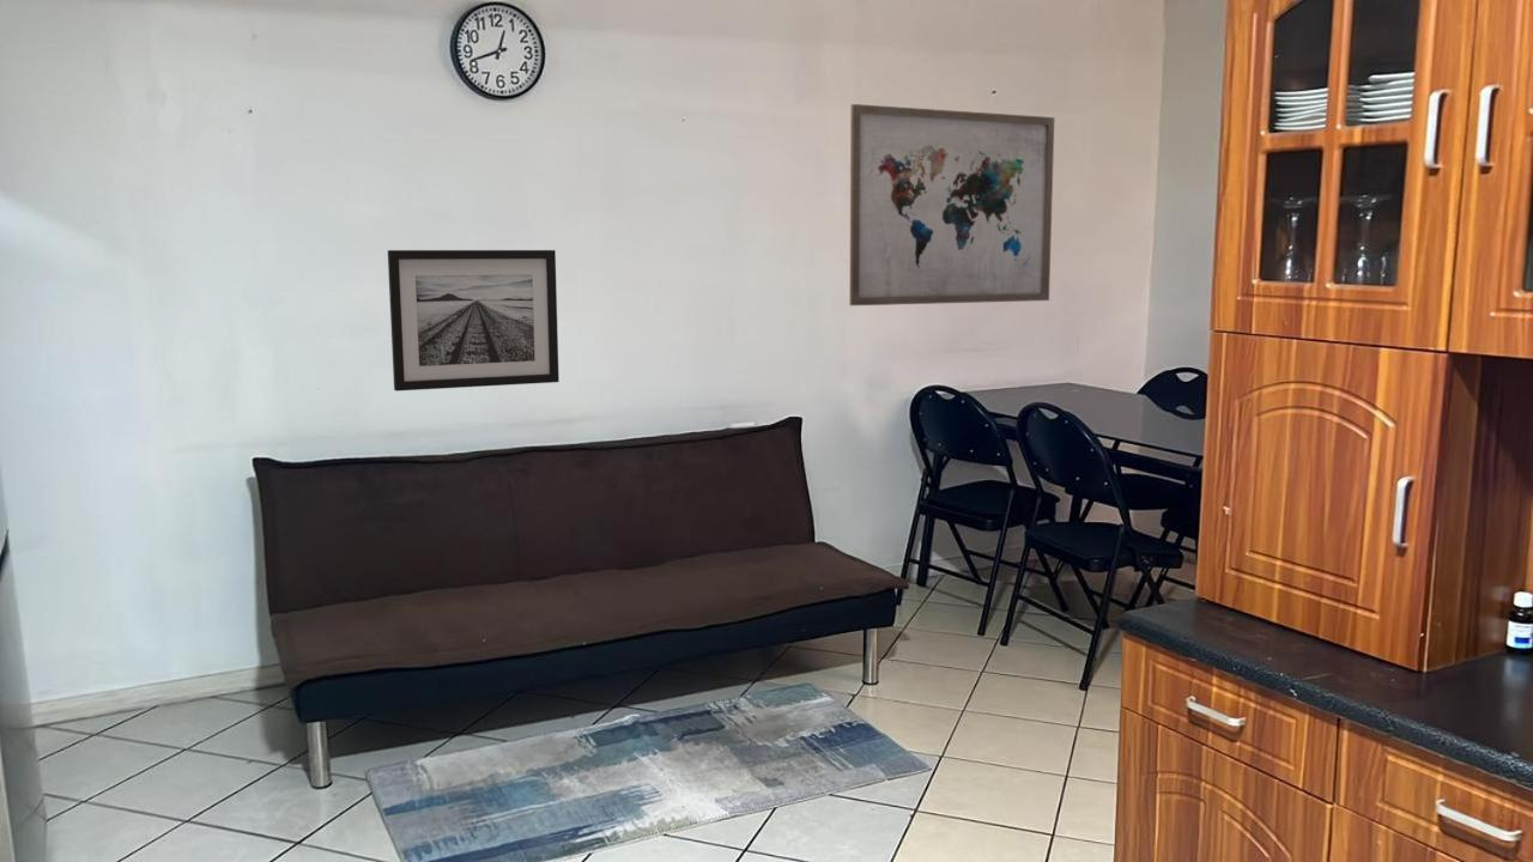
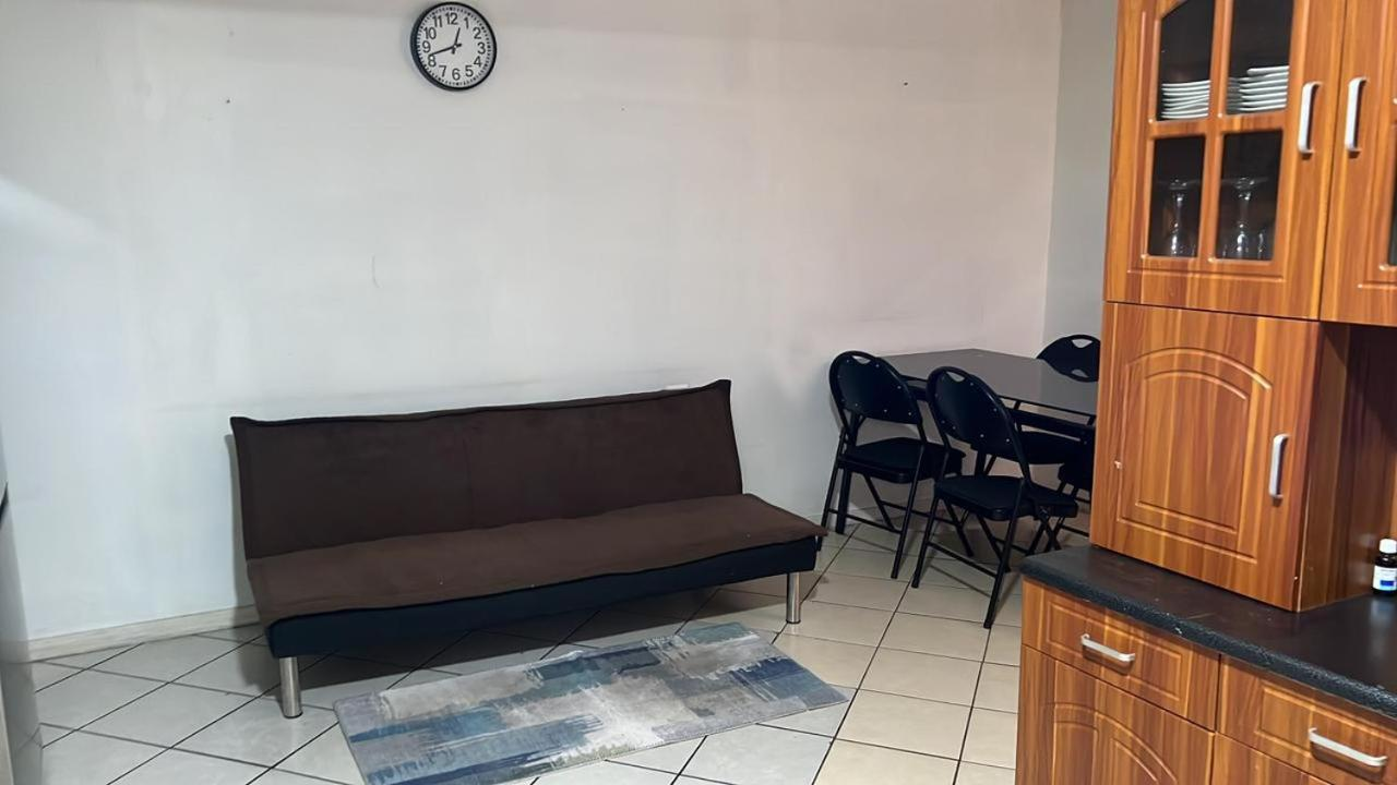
- wall art [387,249,561,391]
- wall art [849,103,1055,306]
